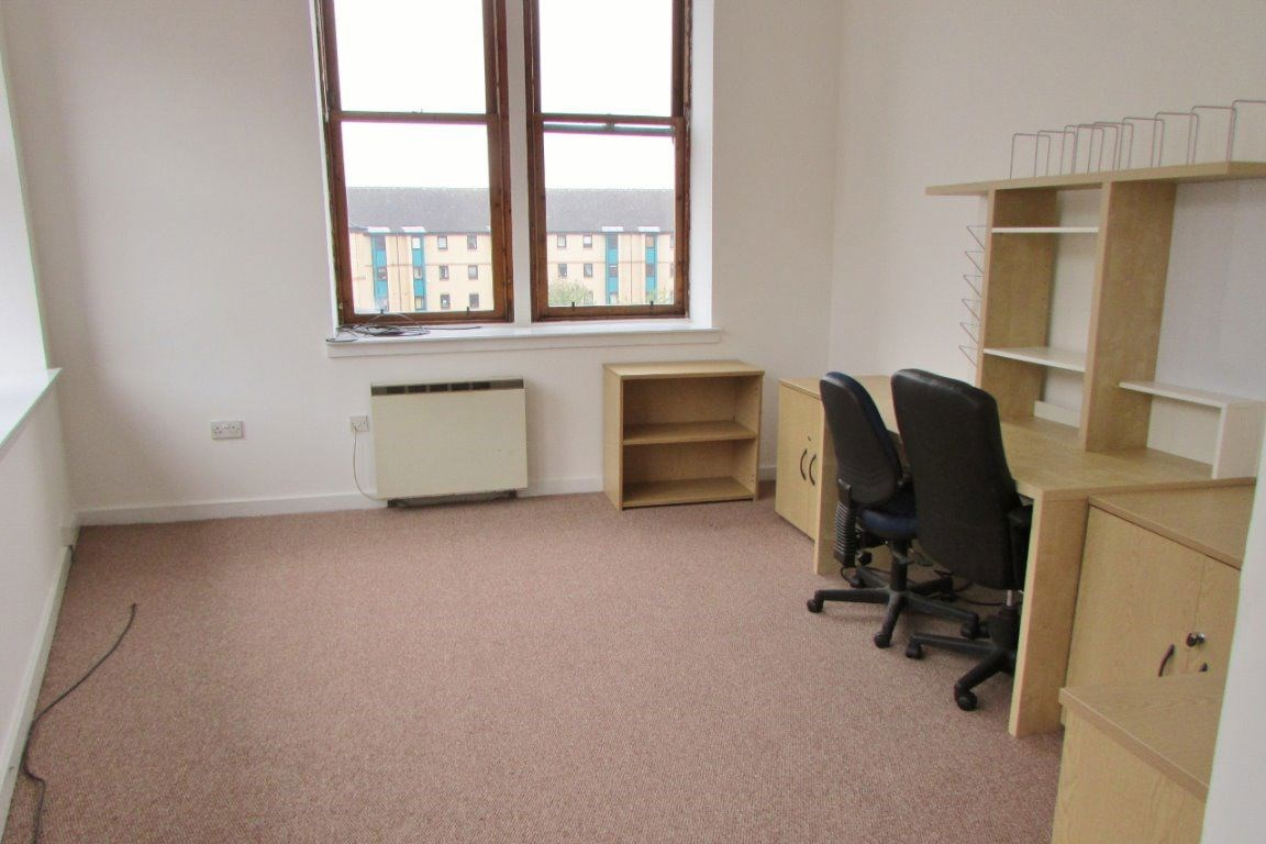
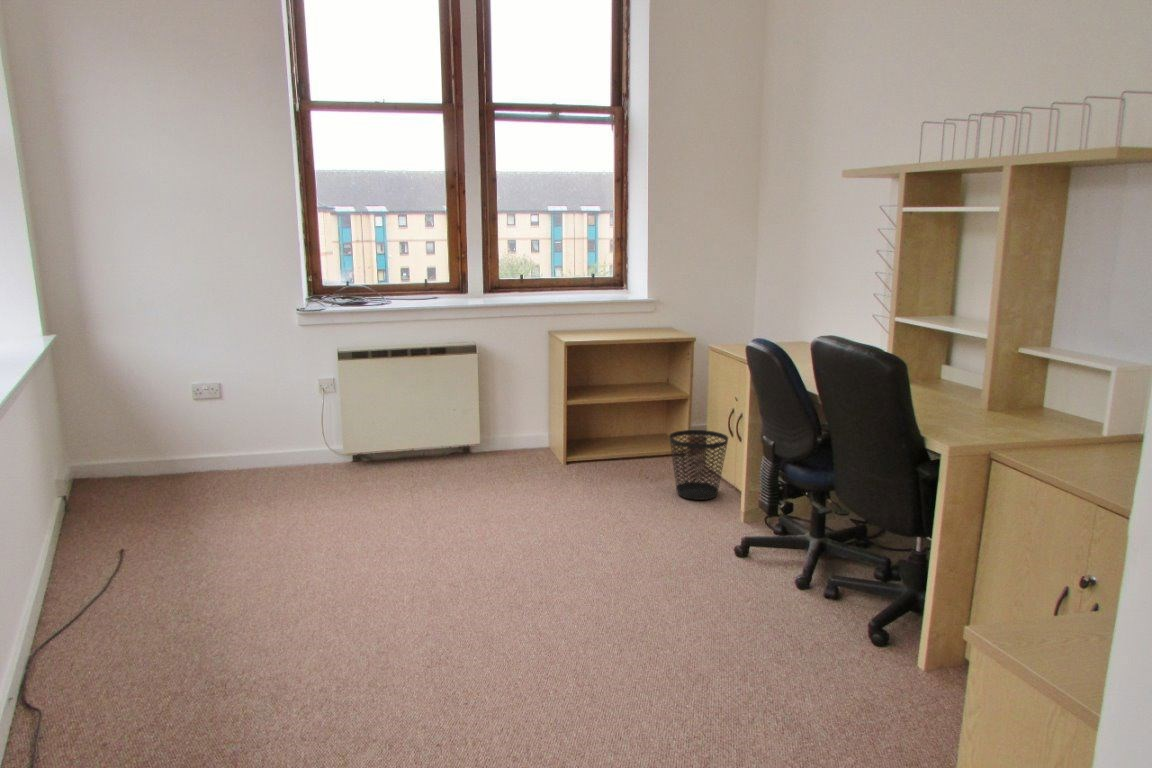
+ wastebasket [668,429,729,501]
